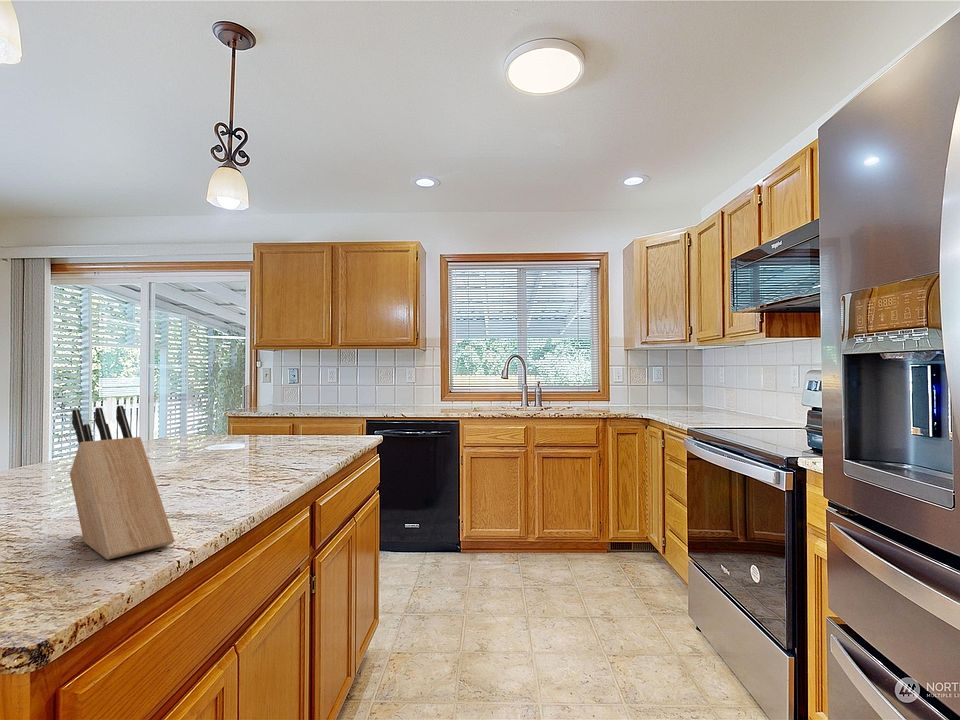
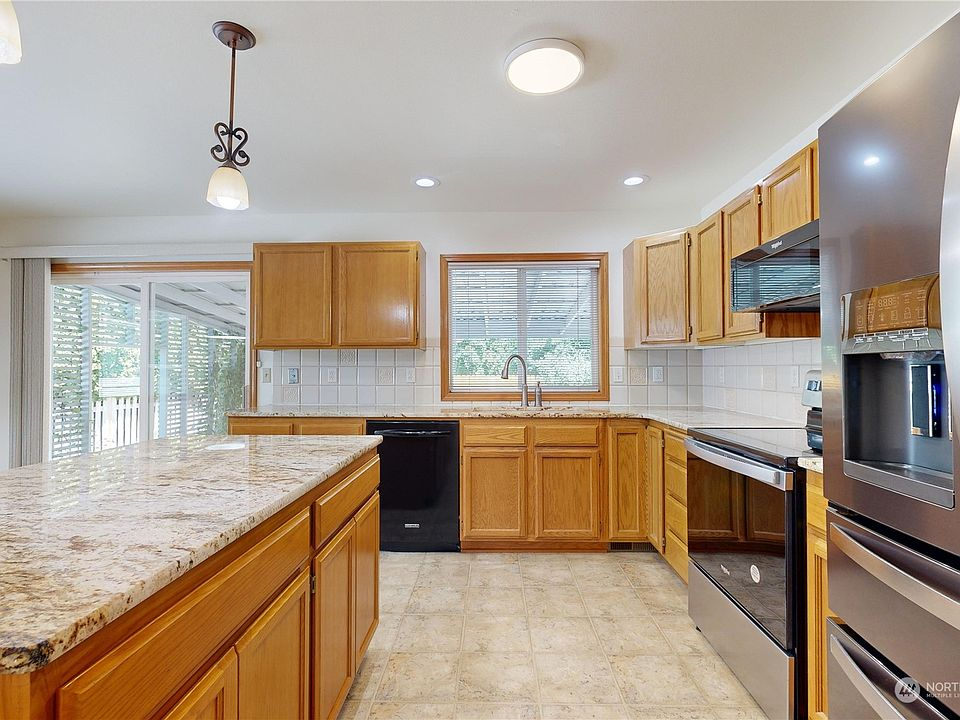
- knife block [69,405,175,560]
